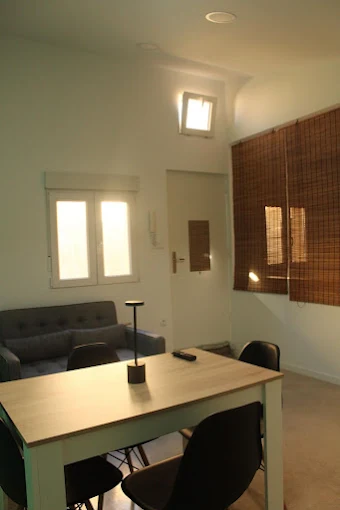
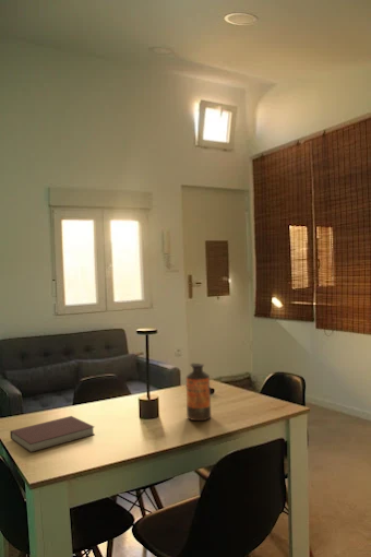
+ bottle [185,363,212,422]
+ notebook [9,415,96,453]
